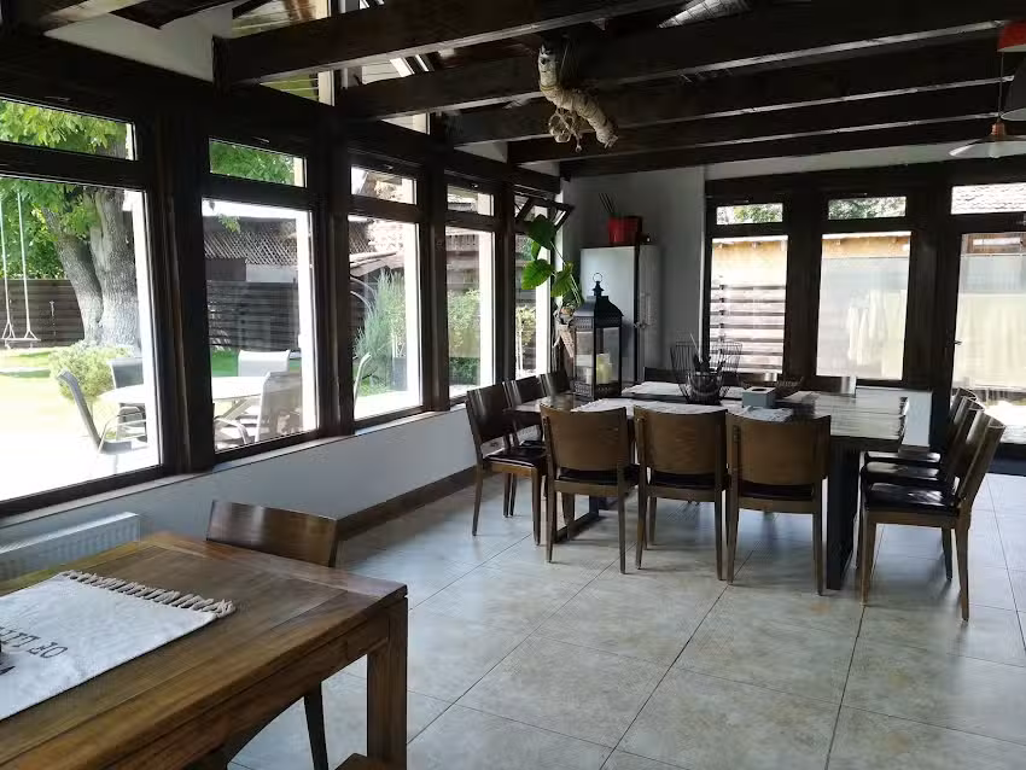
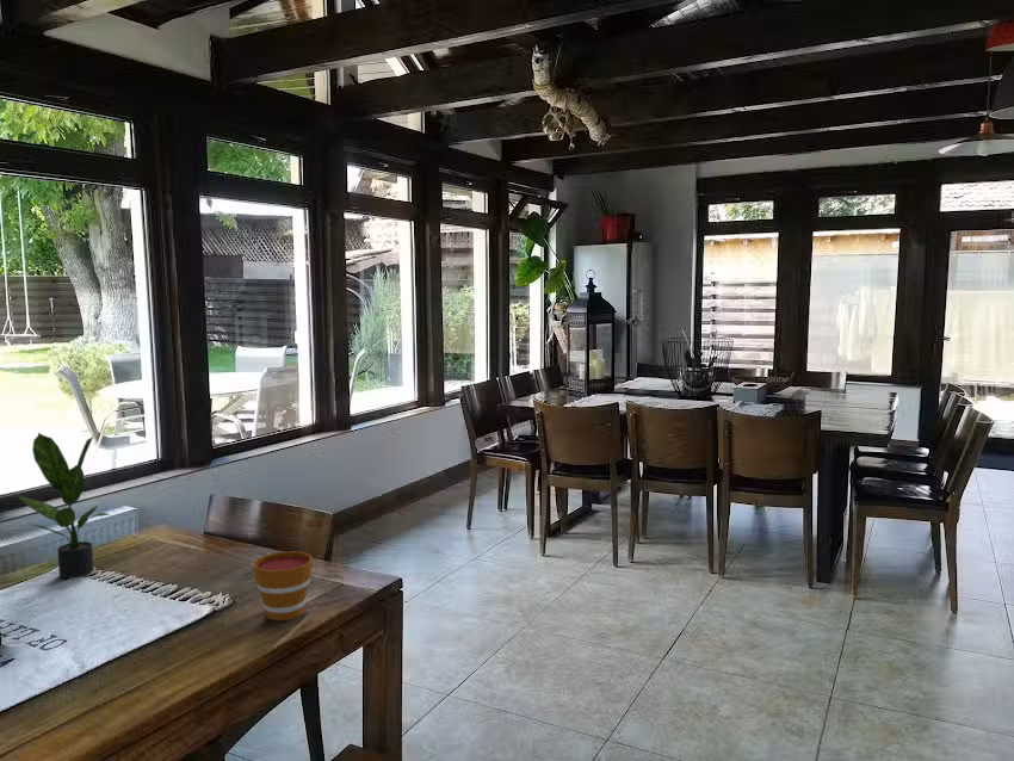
+ cup [252,550,314,621]
+ potted plant [16,432,111,580]
